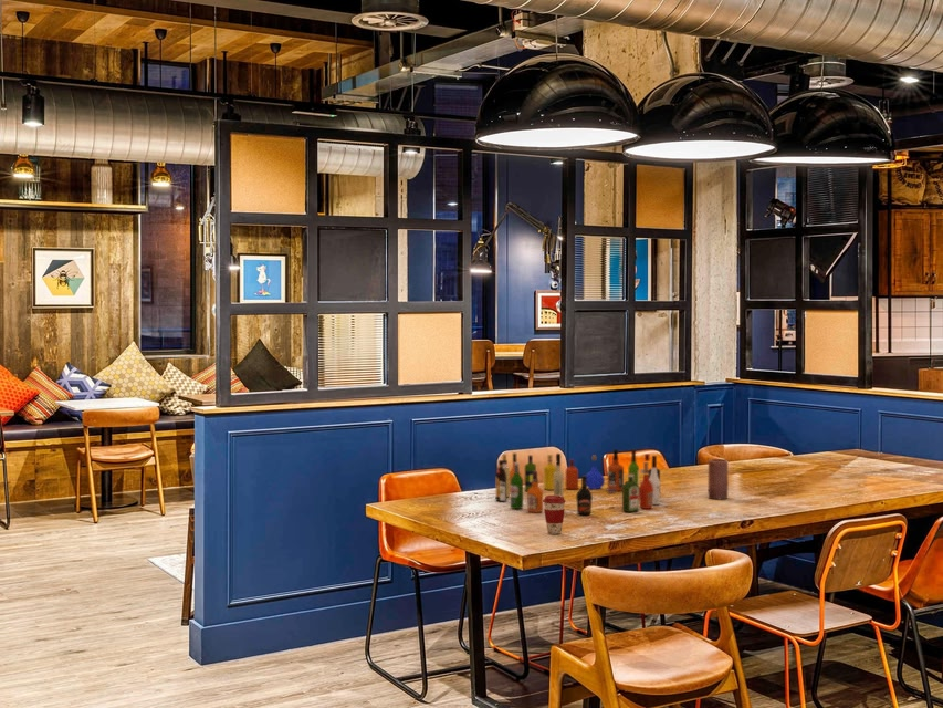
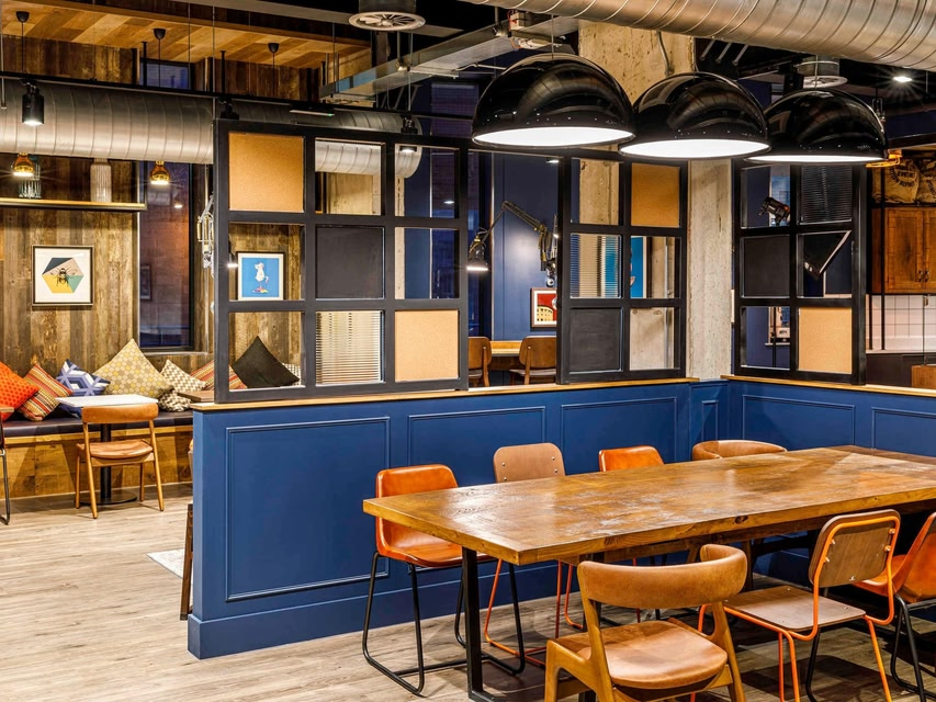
- bottle collection [494,448,661,516]
- coffee cup [543,494,566,535]
- candle [708,458,730,500]
